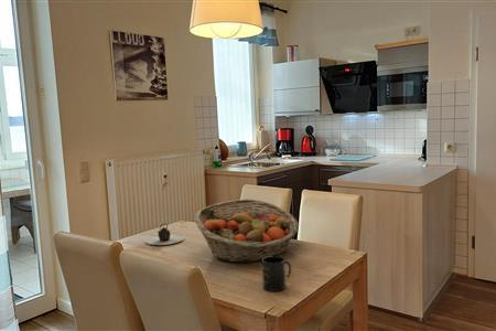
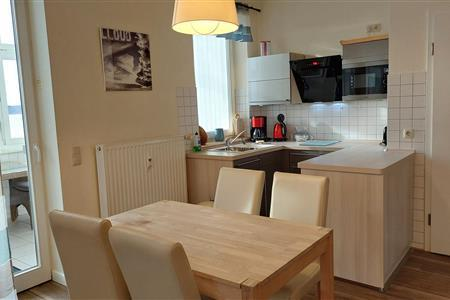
- fruit basket [194,199,300,264]
- mug [261,255,292,292]
- teapot [144,223,185,246]
